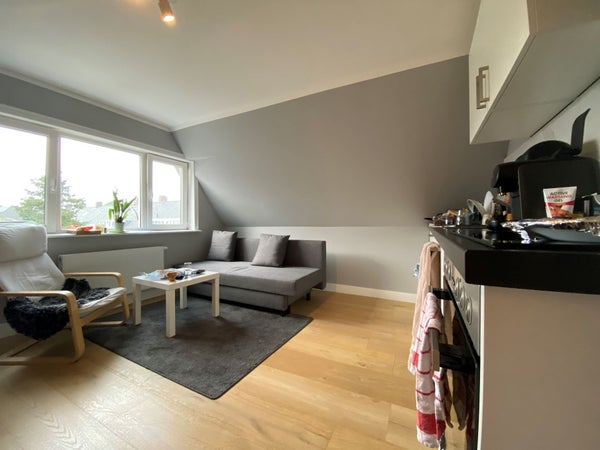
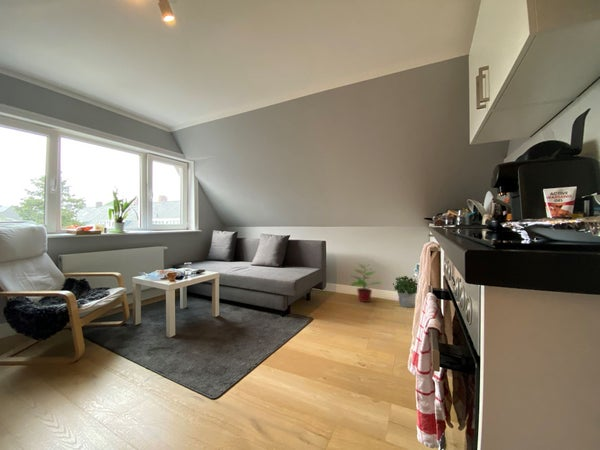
+ potted plant [350,263,383,303]
+ potted plant [392,275,419,308]
